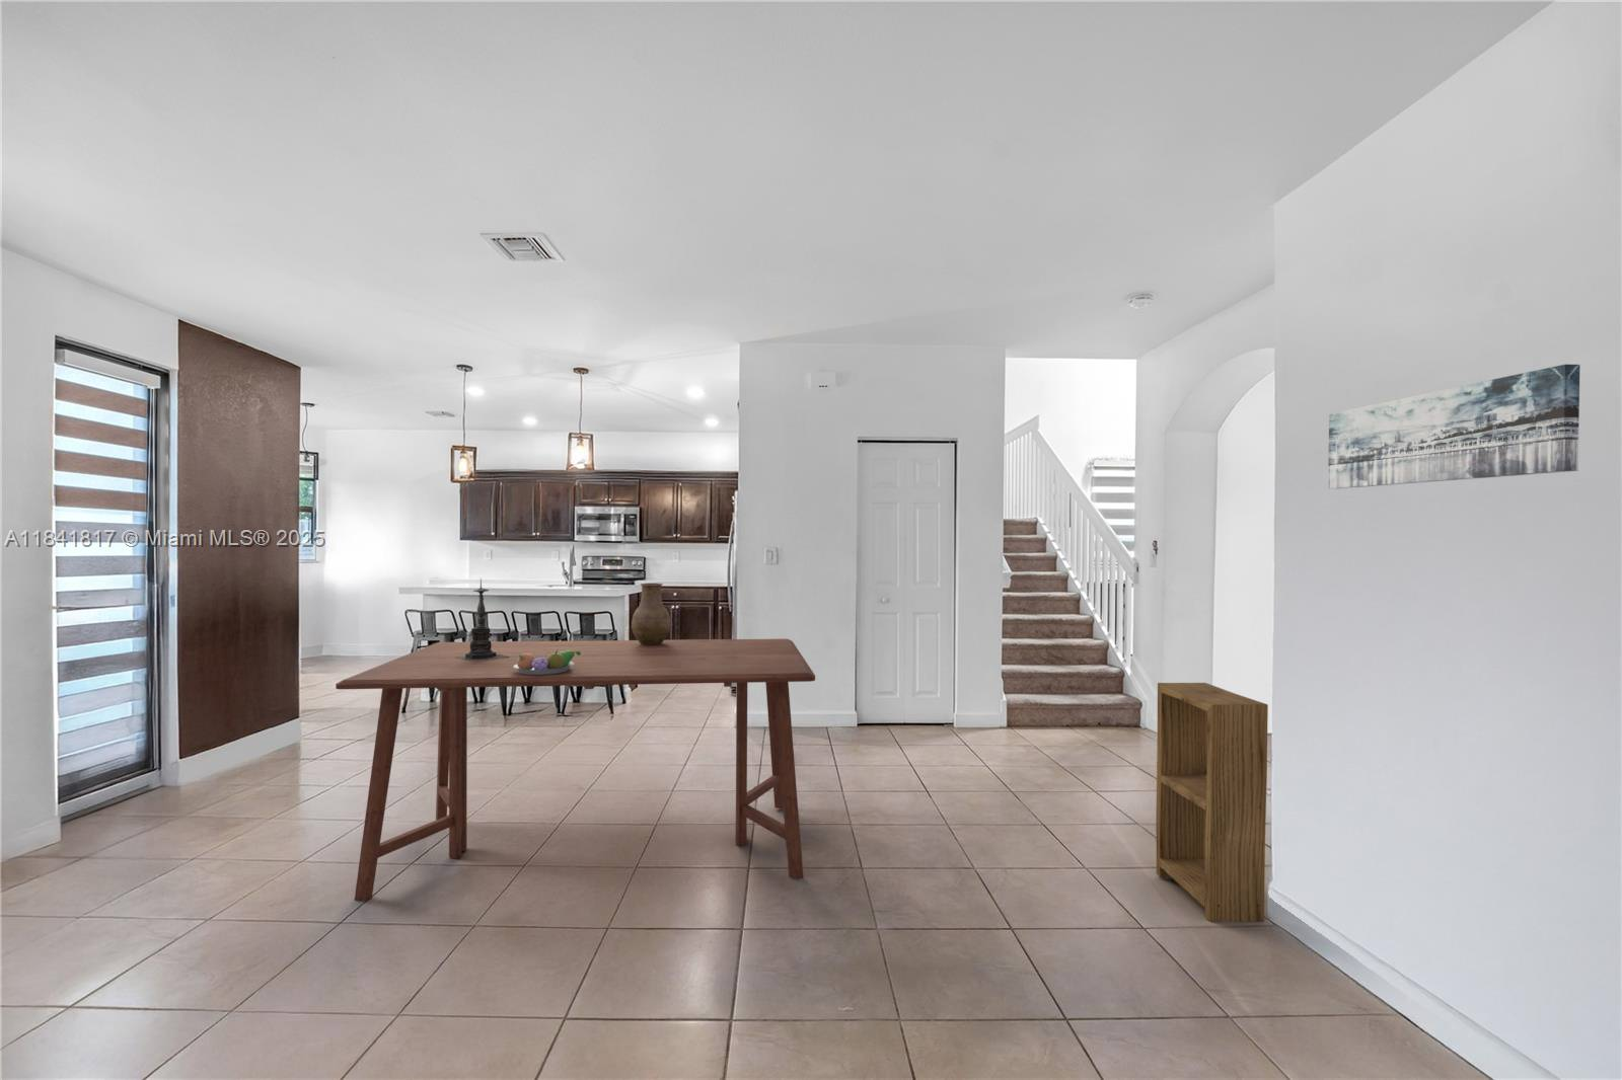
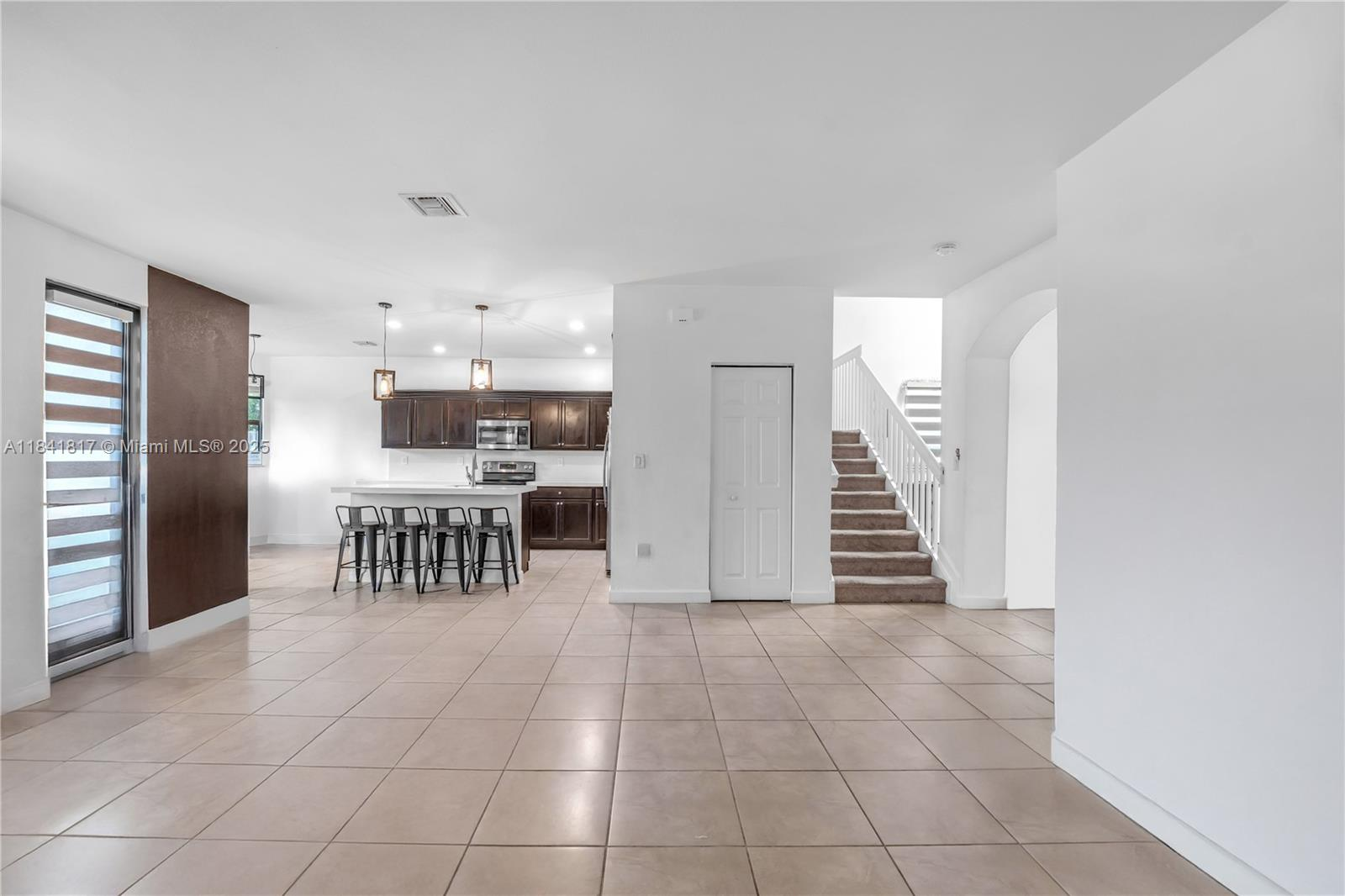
- fruit bowl [514,651,581,675]
- dining table [334,639,816,903]
- shelving unit [1155,682,1269,923]
- vase [631,582,672,645]
- wall art [1327,364,1581,489]
- candle holder [455,577,509,662]
